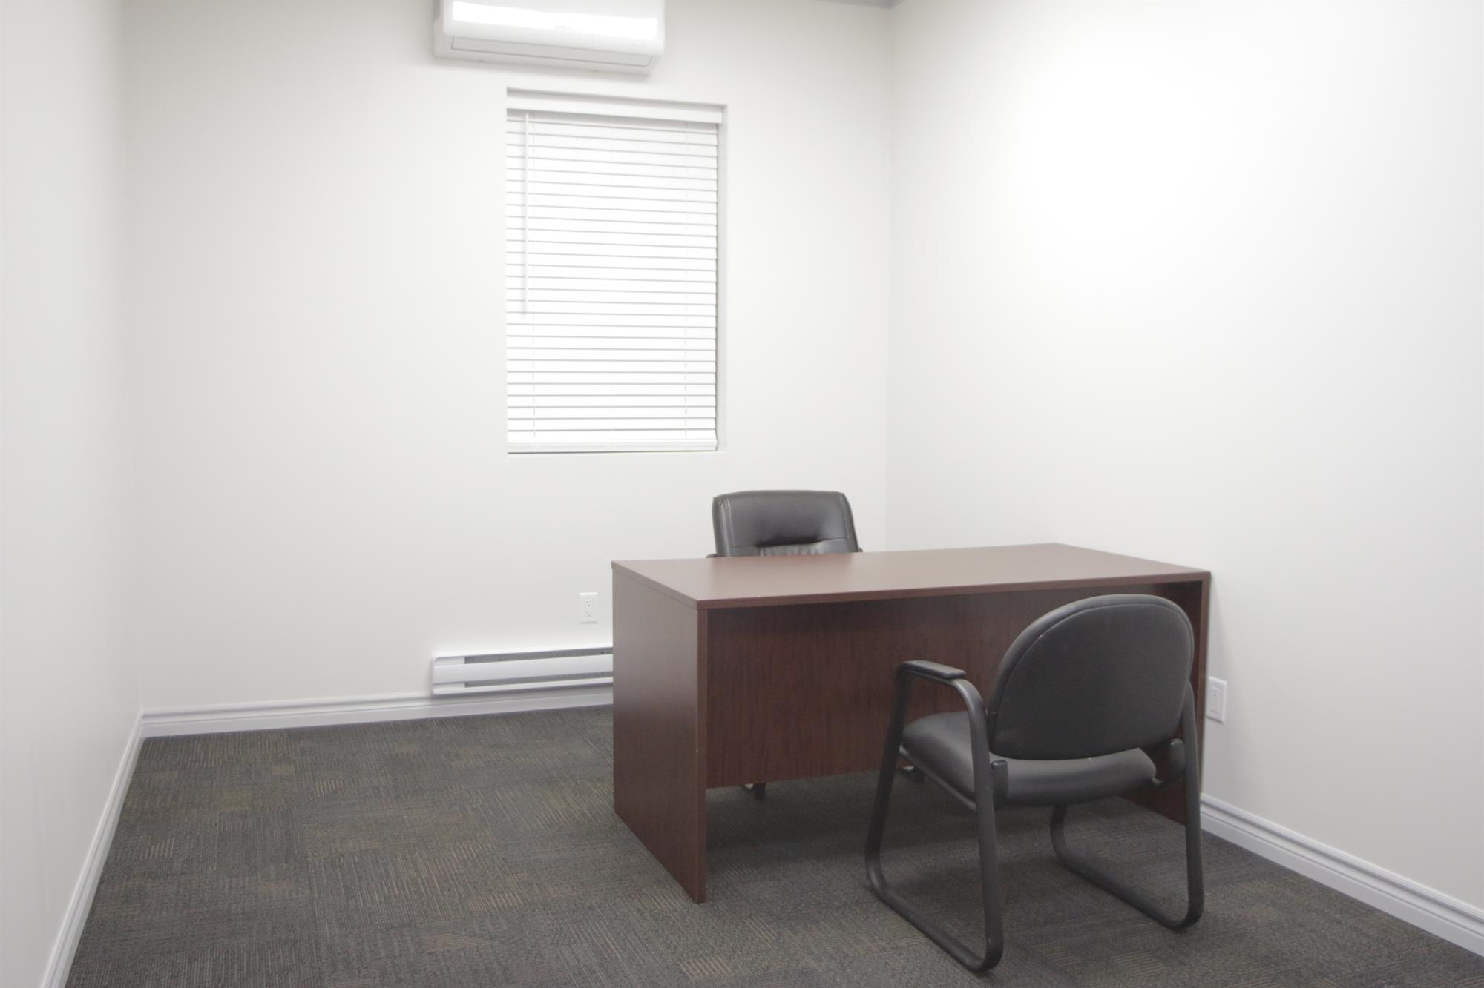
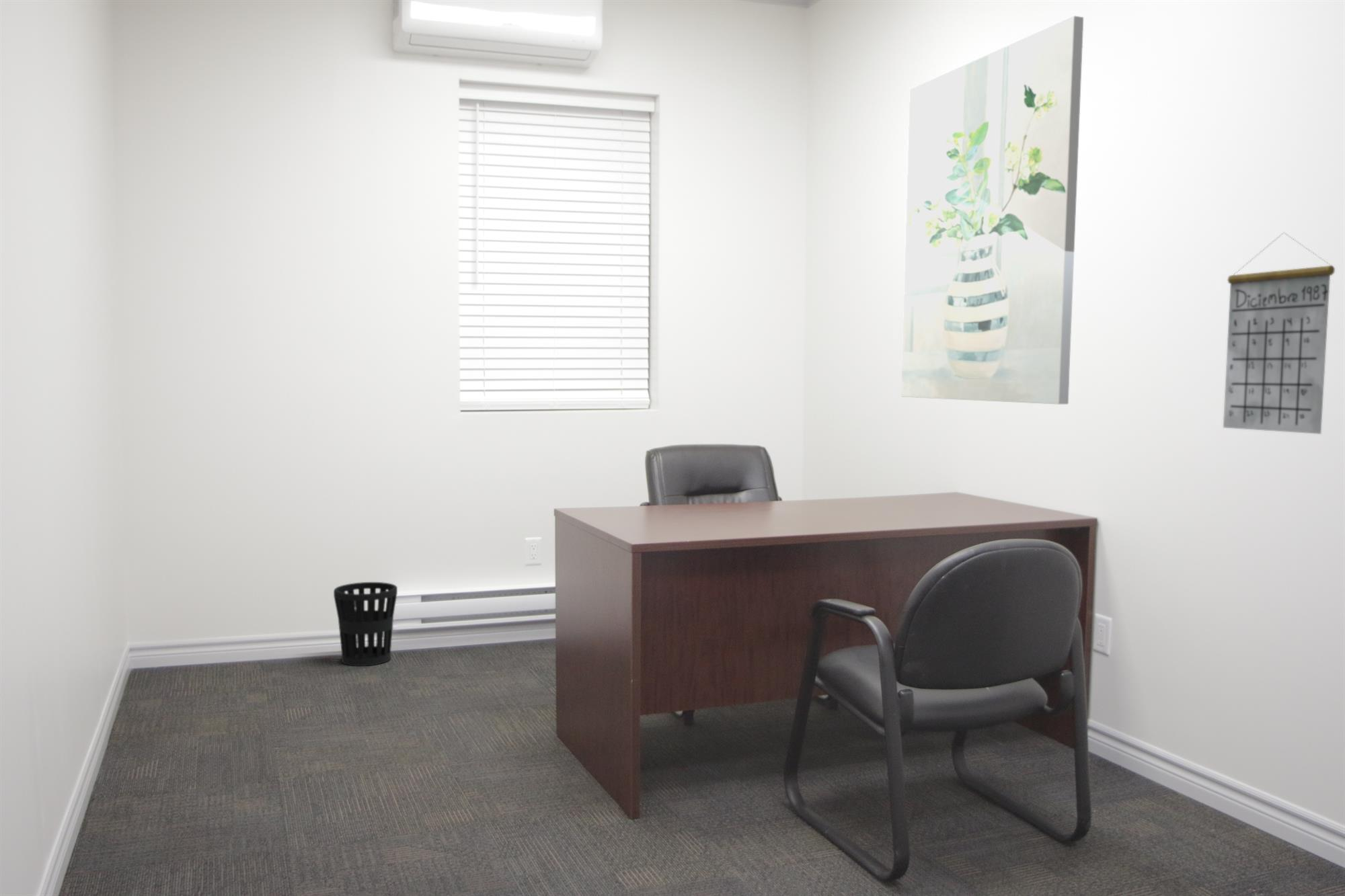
+ wastebasket [333,581,398,667]
+ wall art [900,15,1084,405]
+ calendar [1223,232,1336,435]
